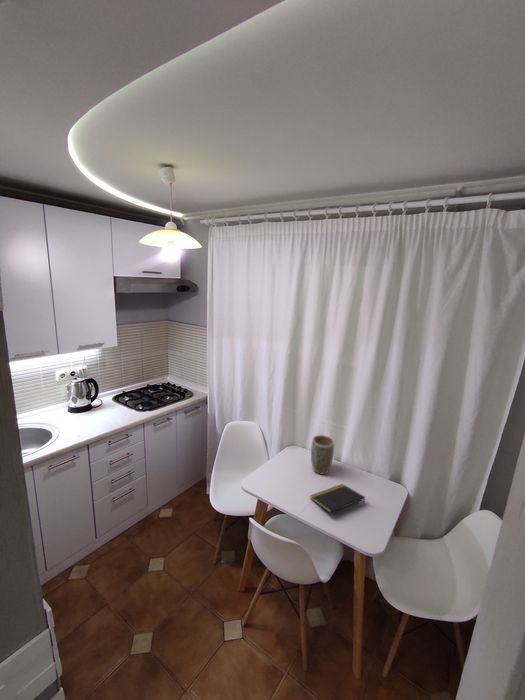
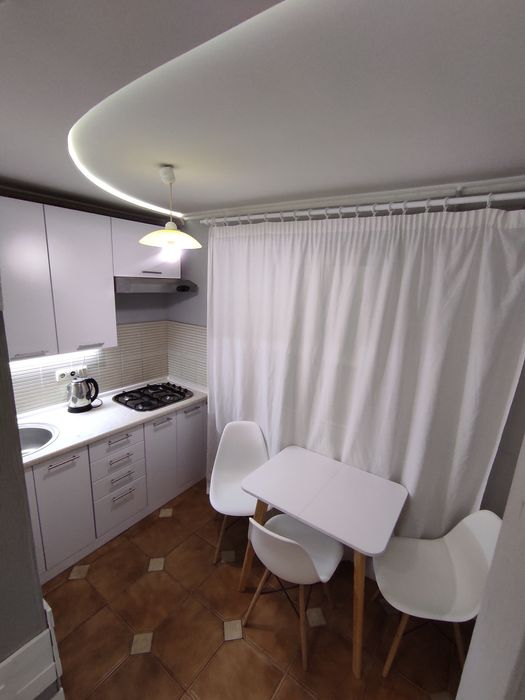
- plant pot [310,434,335,475]
- notepad [309,483,366,514]
